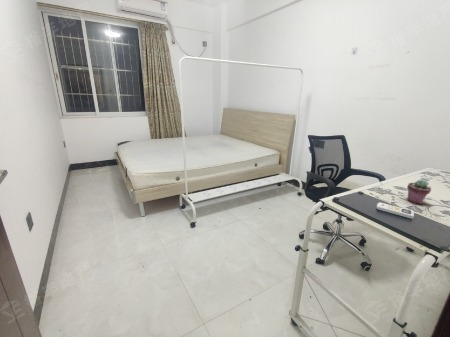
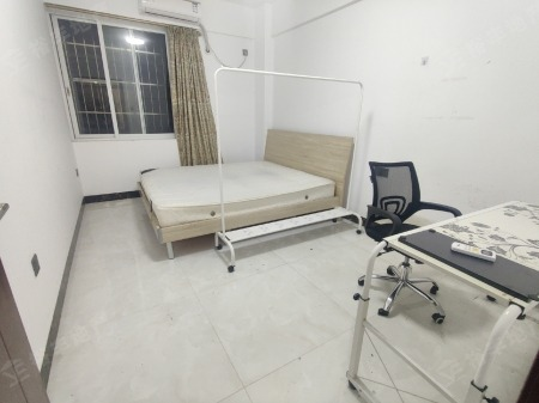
- potted succulent [406,179,432,205]
